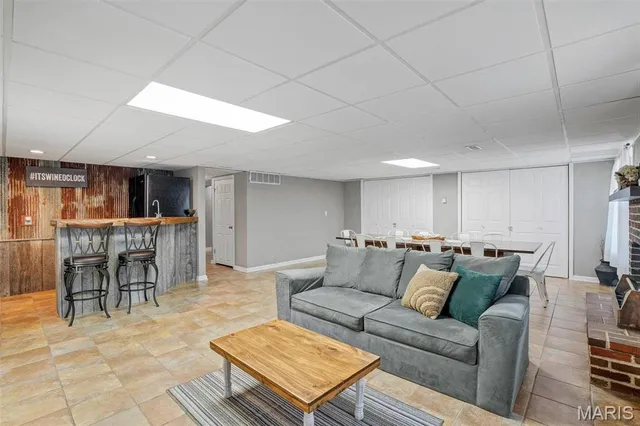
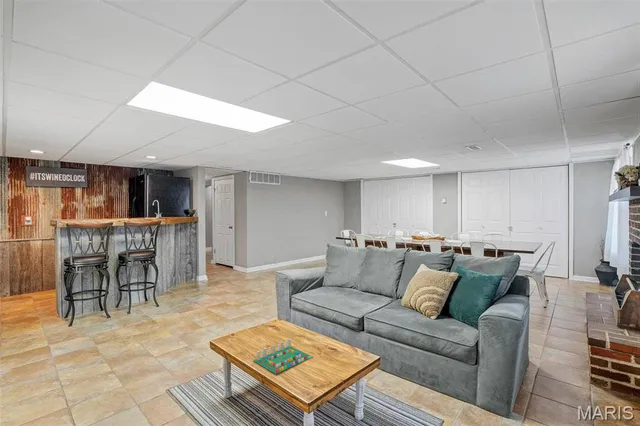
+ board game [252,338,314,375]
